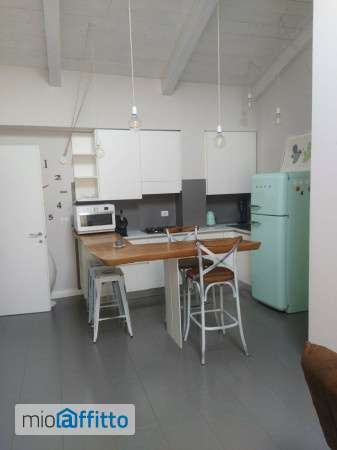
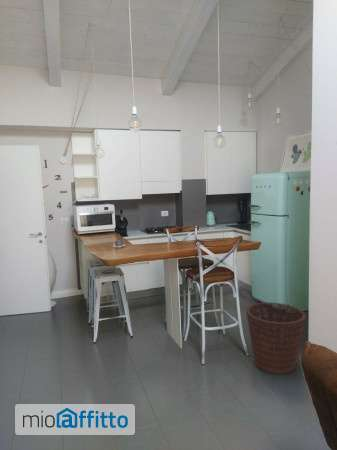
+ basket [245,302,307,375]
